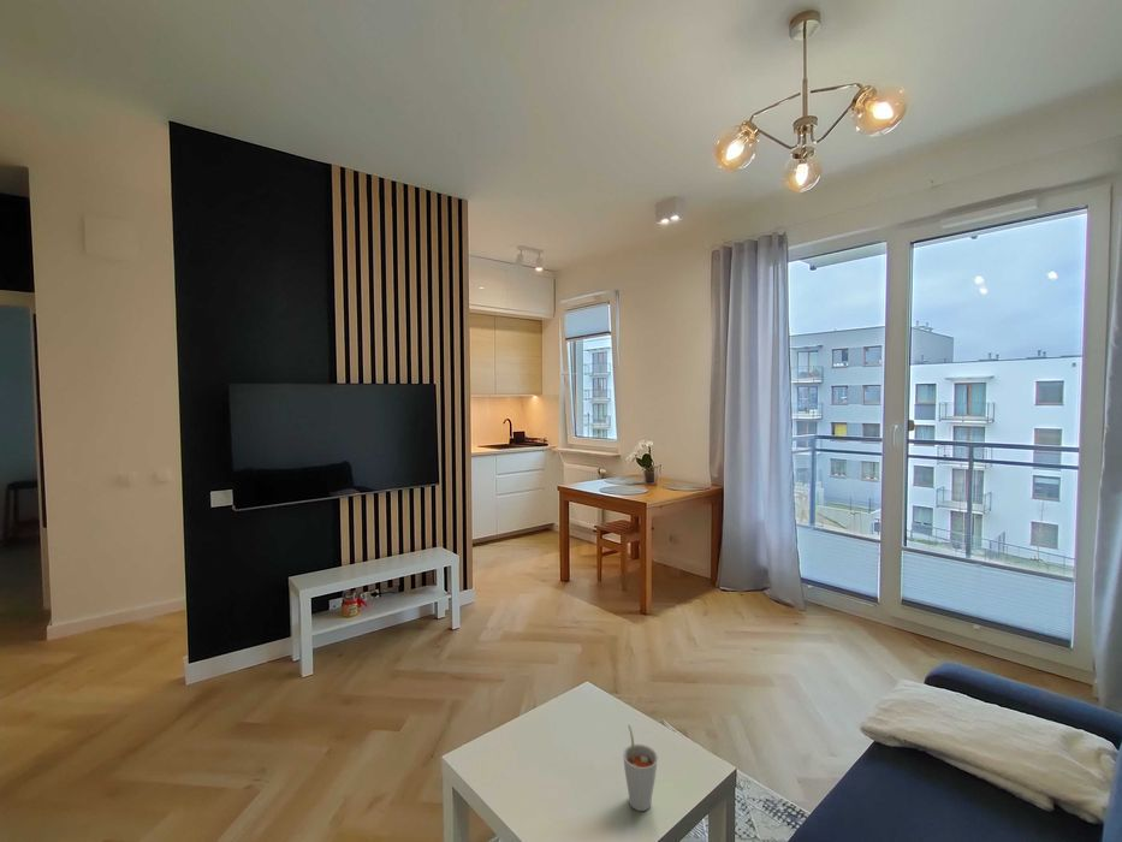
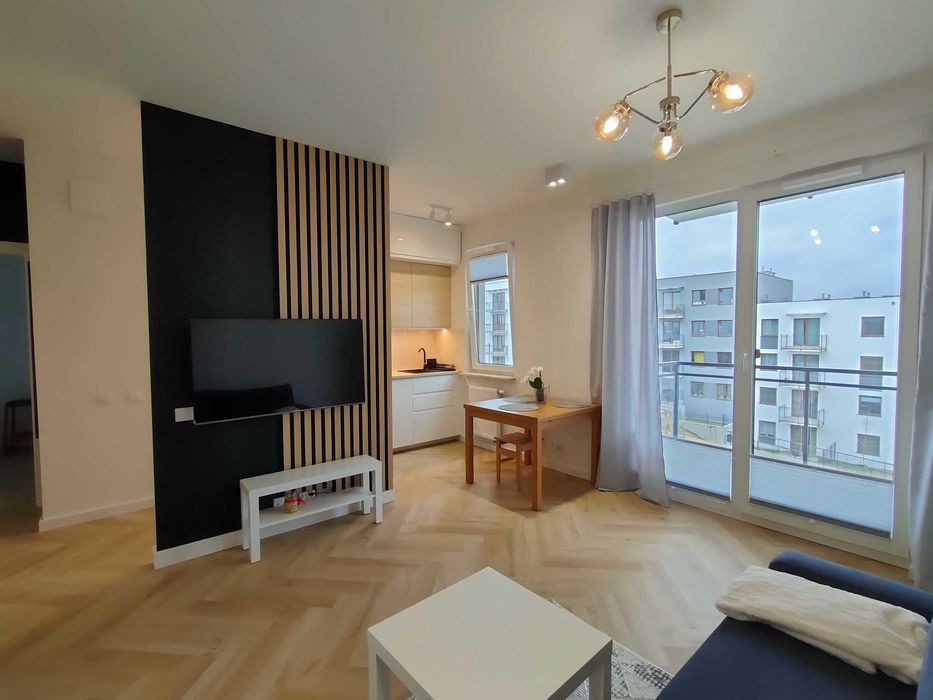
- cup [622,723,659,812]
